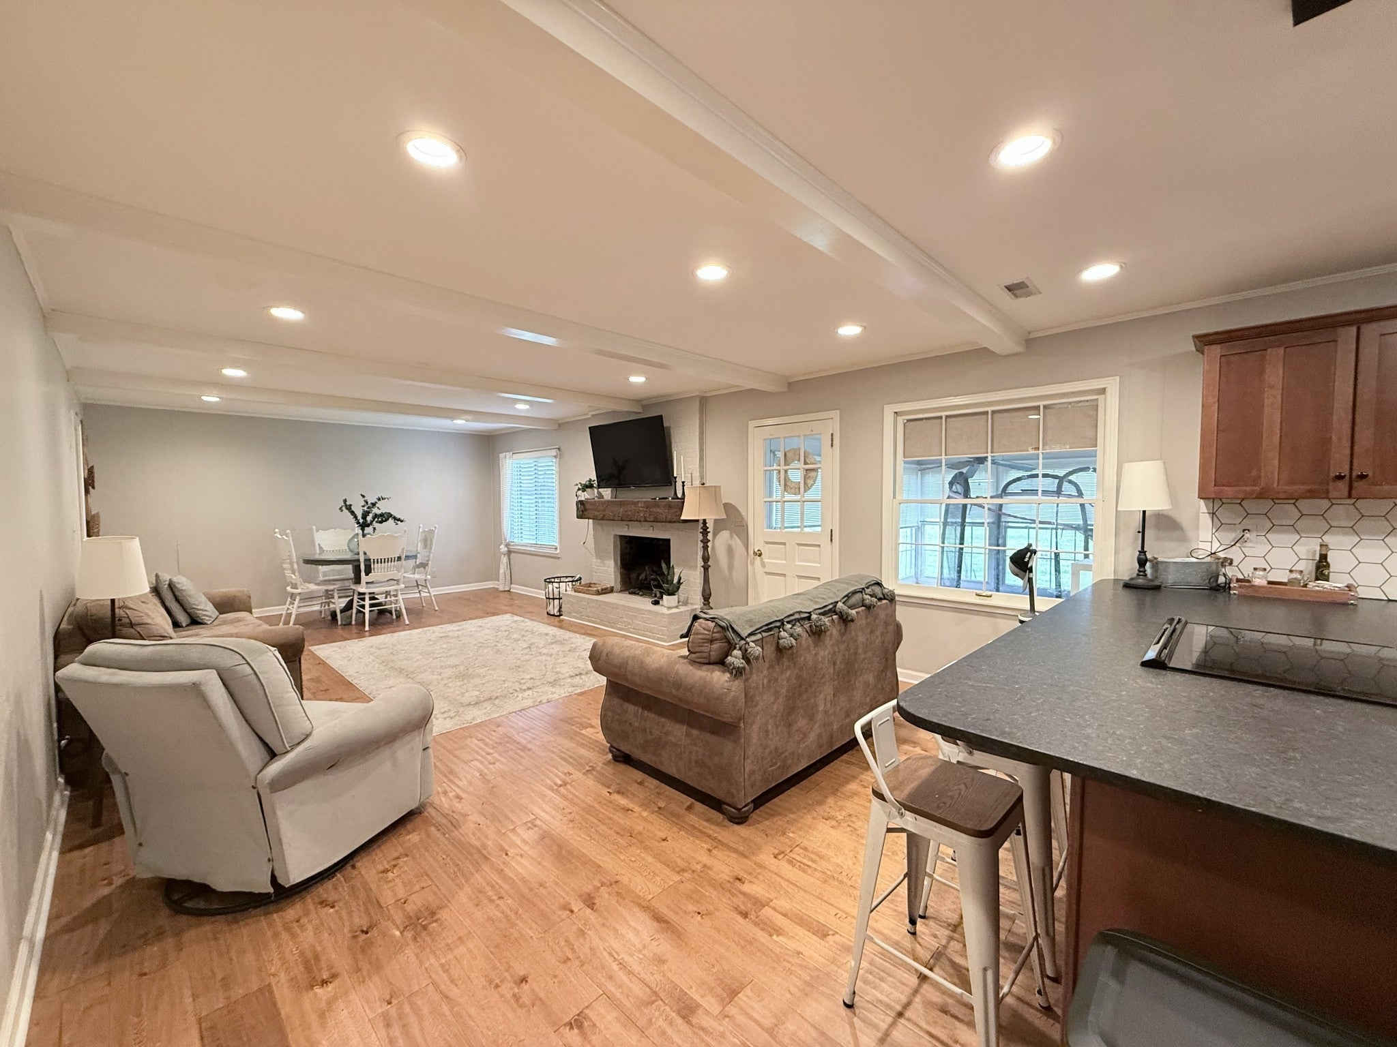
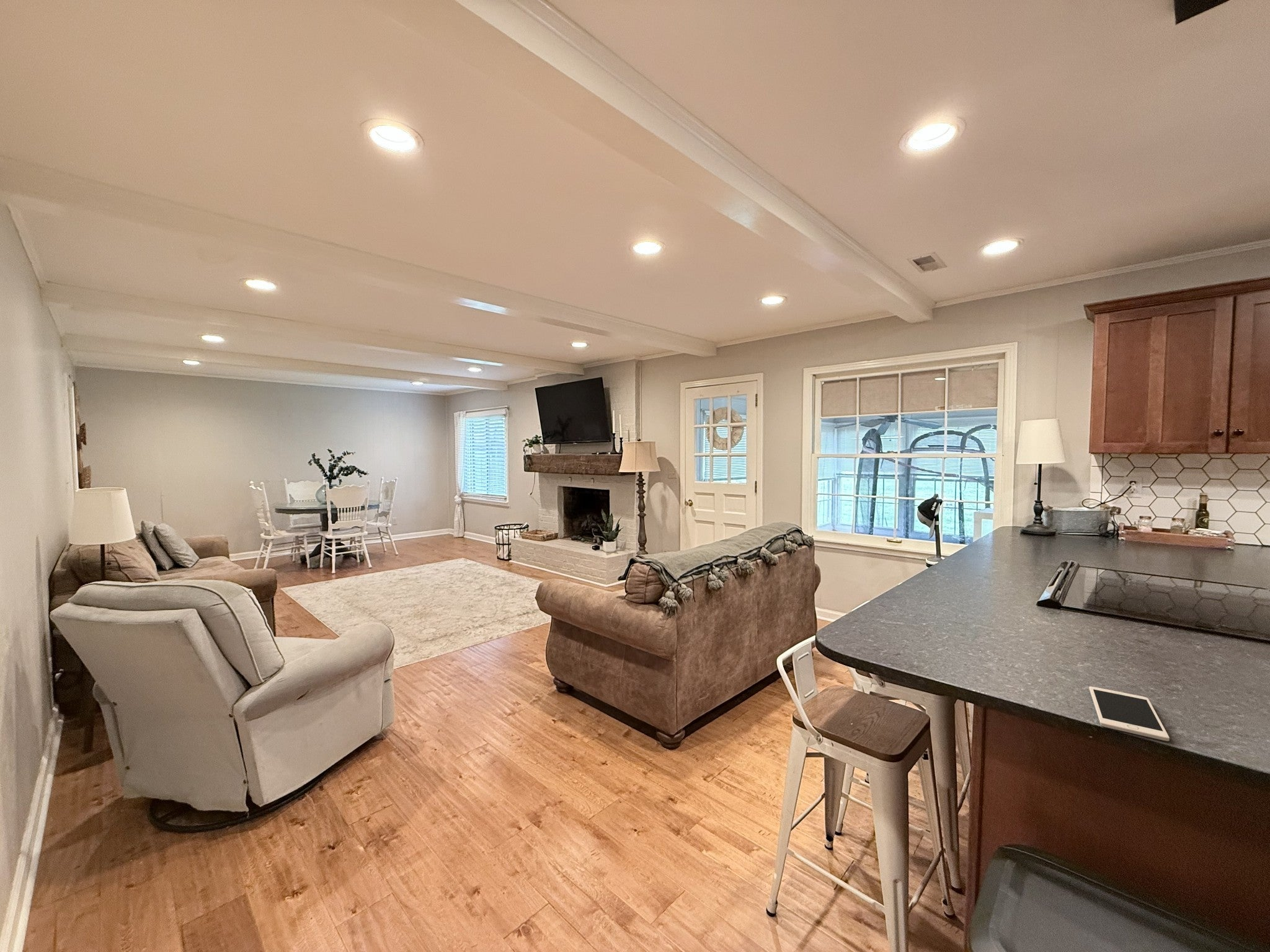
+ cell phone [1088,686,1170,742]
